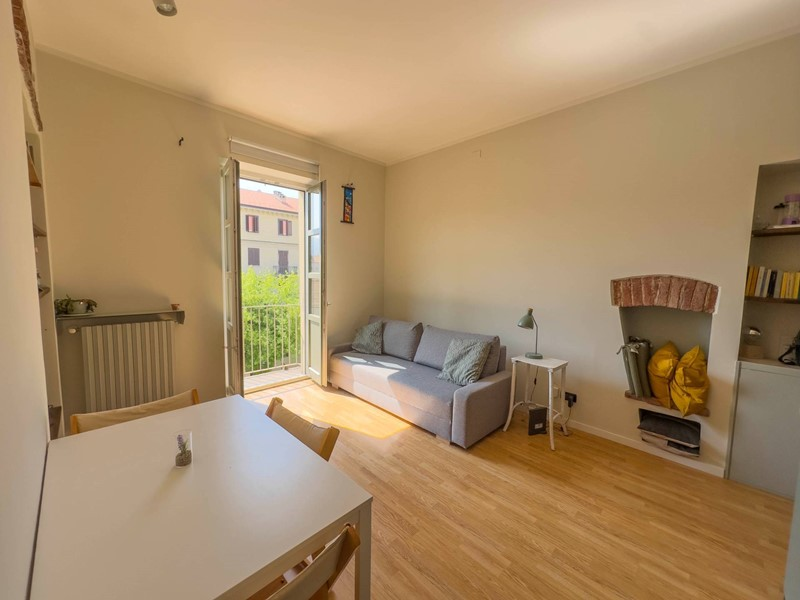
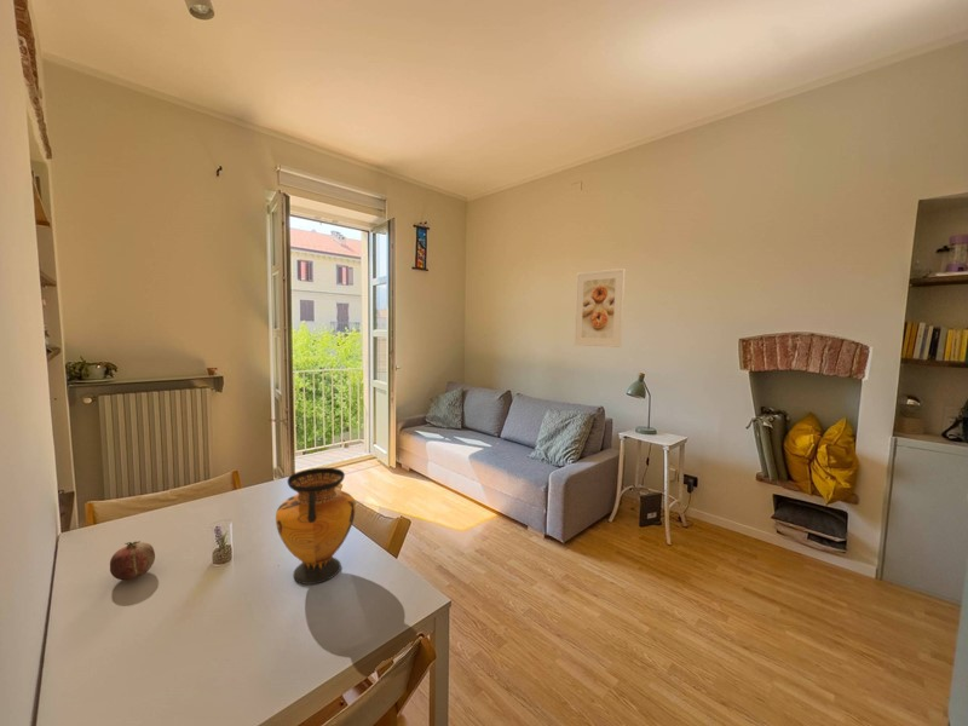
+ fruit [109,540,156,581]
+ vase [275,467,357,586]
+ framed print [572,267,627,348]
